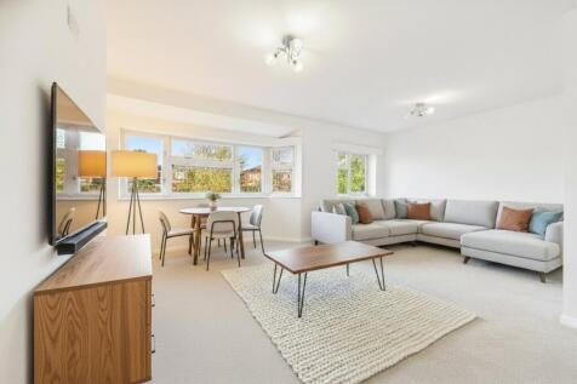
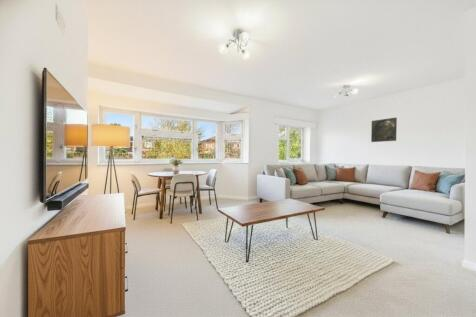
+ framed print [370,117,398,143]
